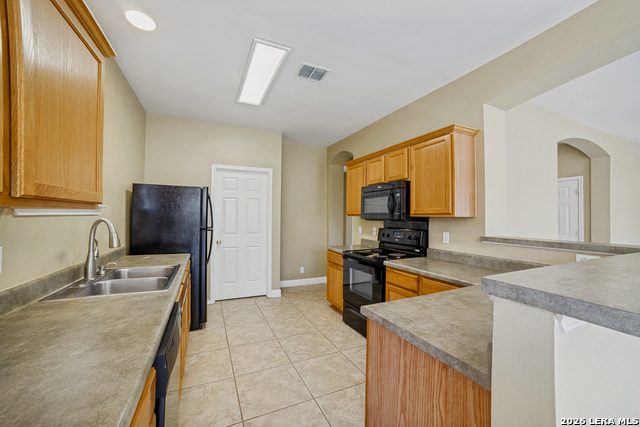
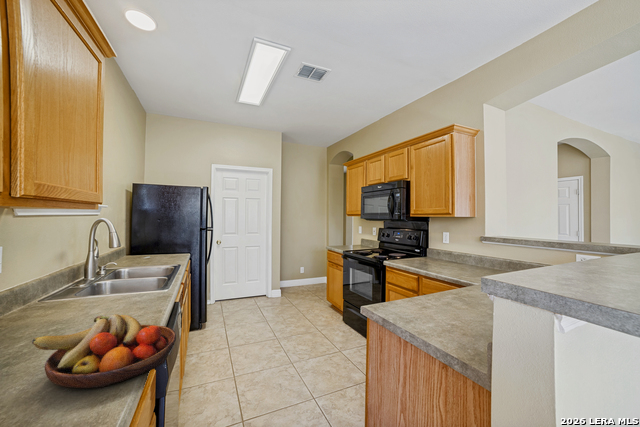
+ fruit bowl [31,313,177,389]
